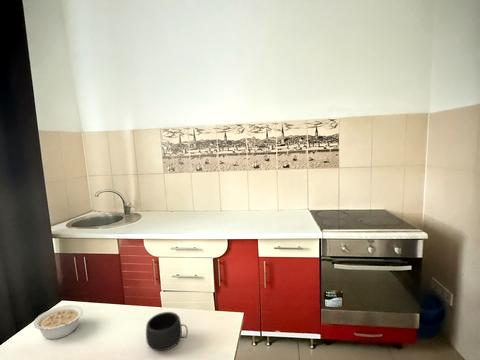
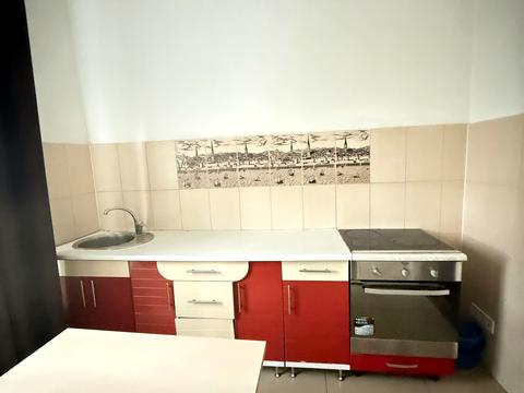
- mug [145,311,189,352]
- legume [32,304,84,340]
